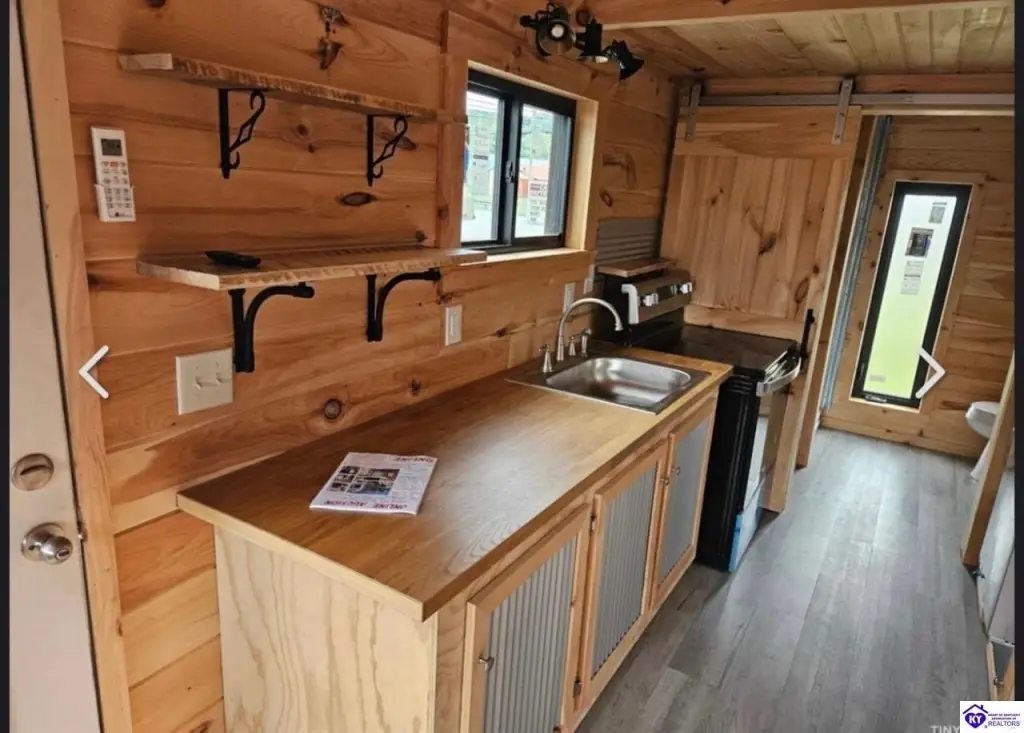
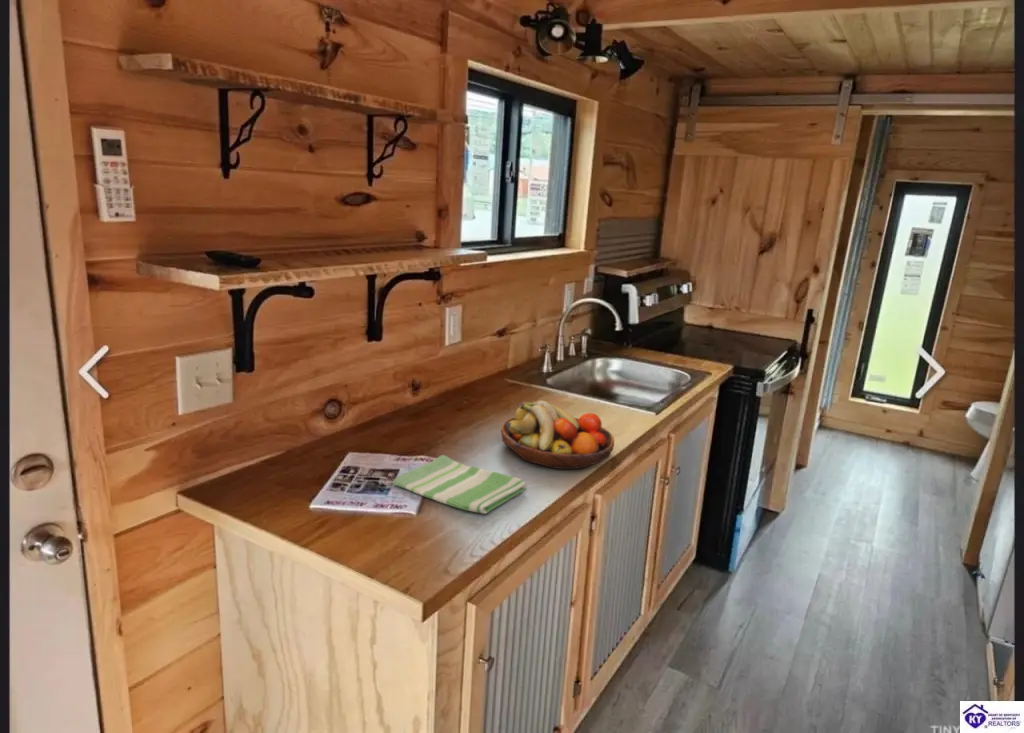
+ dish towel [391,454,527,515]
+ fruit bowl [500,399,615,470]
